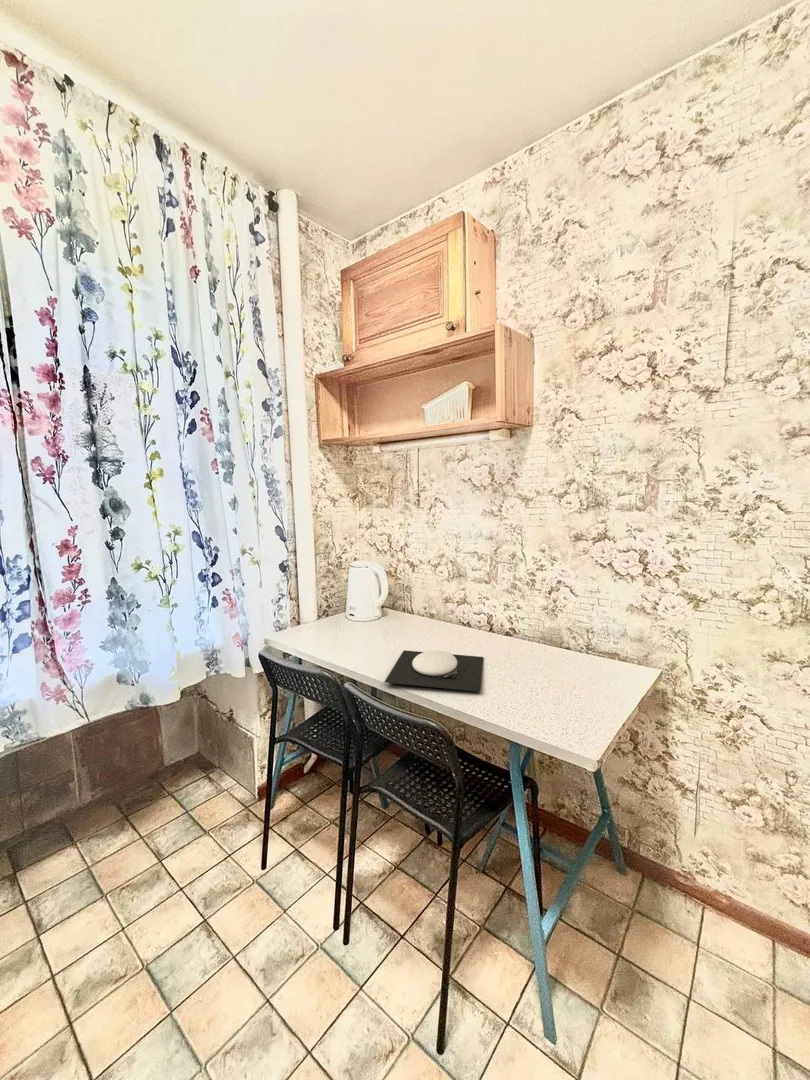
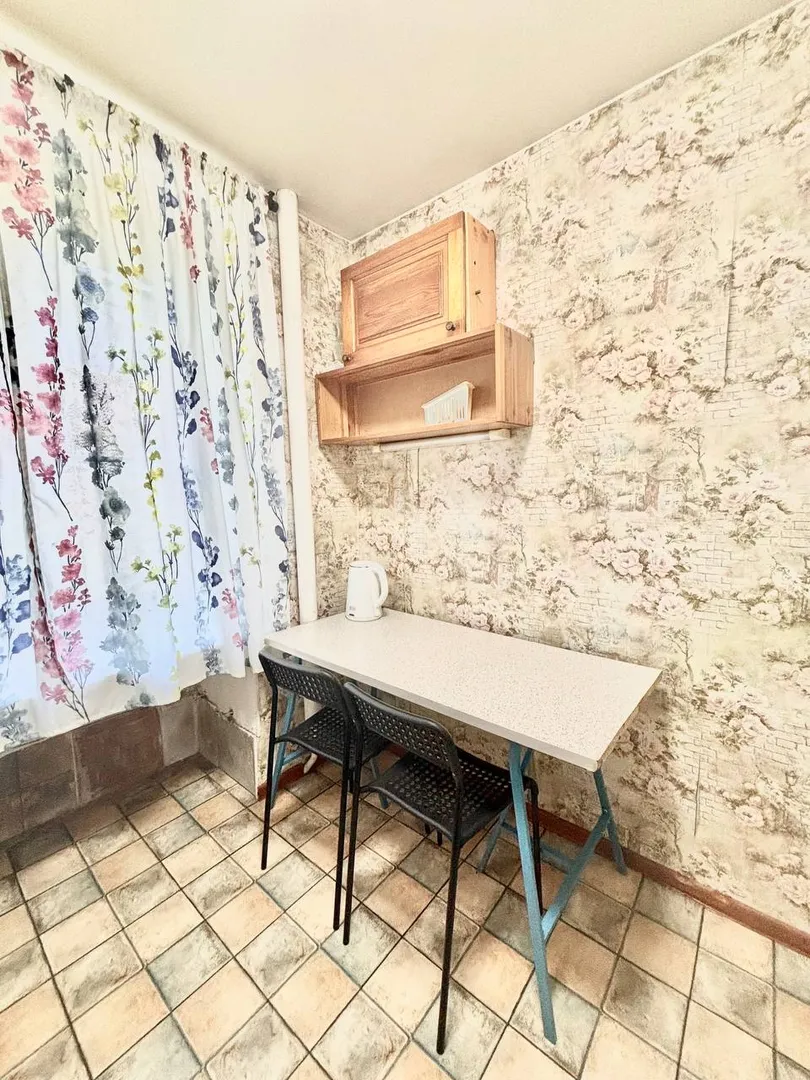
- plate [384,649,484,693]
